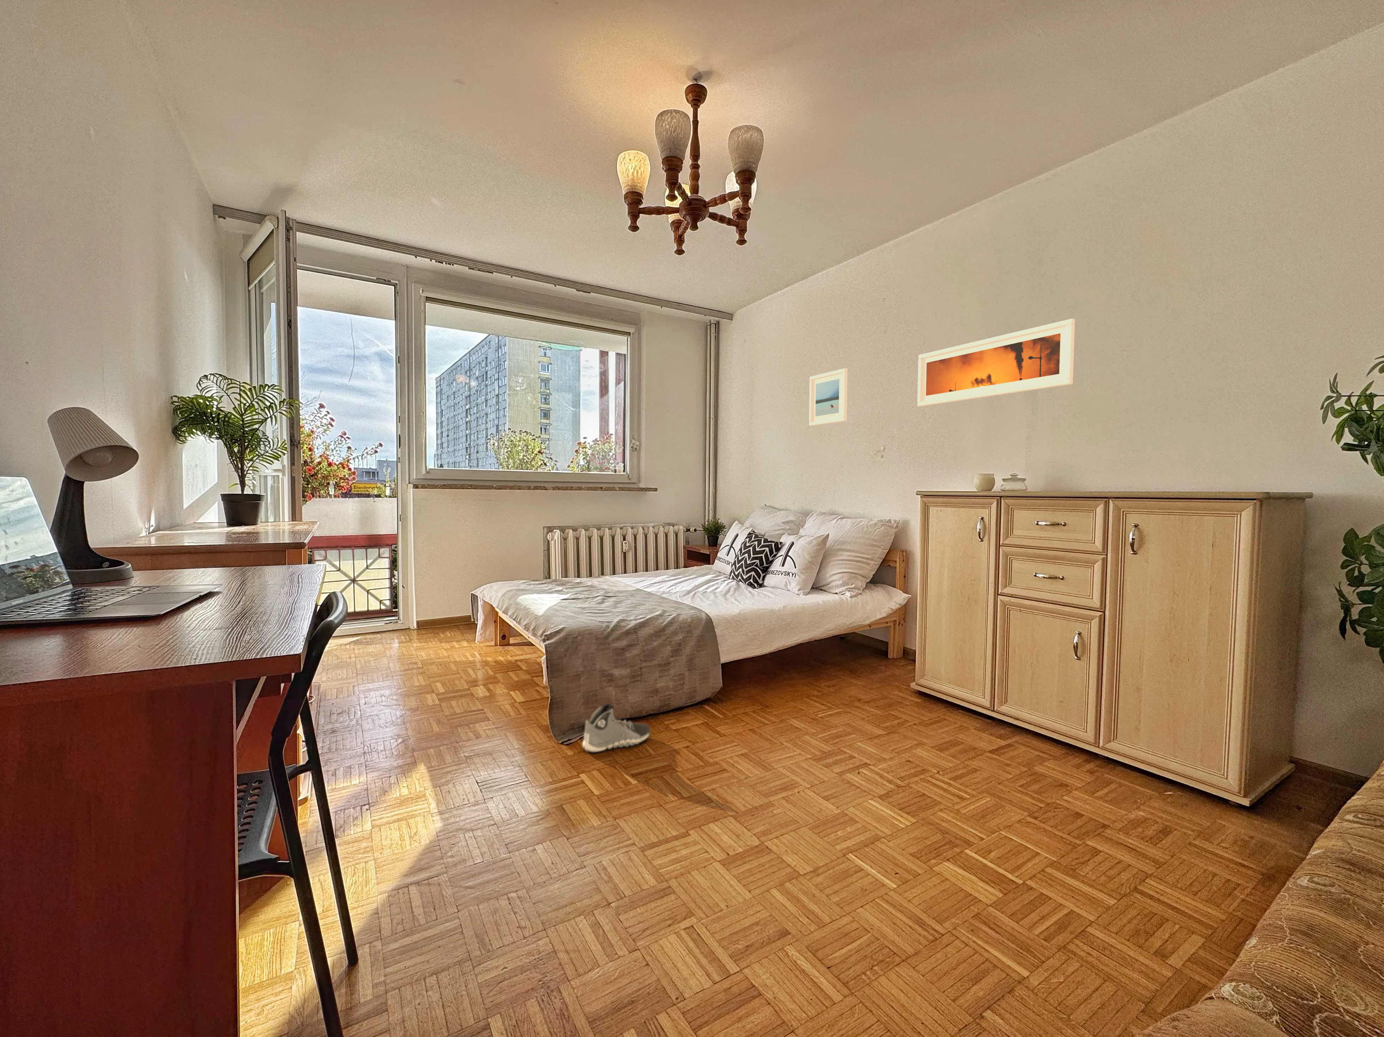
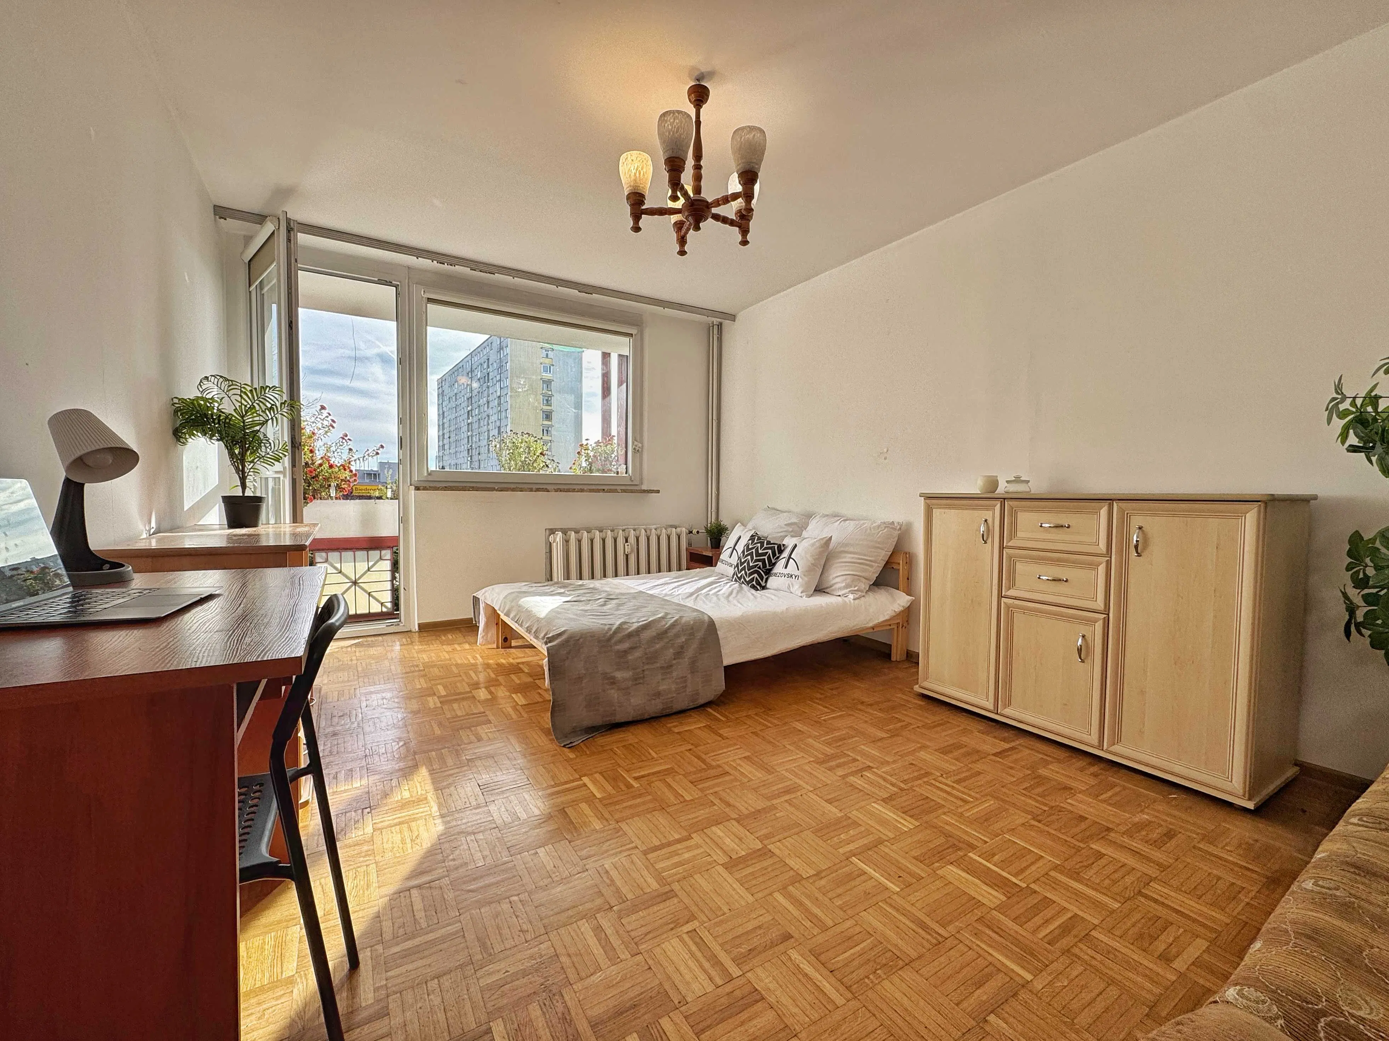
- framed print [916,318,1076,406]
- sneaker [582,703,651,754]
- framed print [809,368,848,426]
